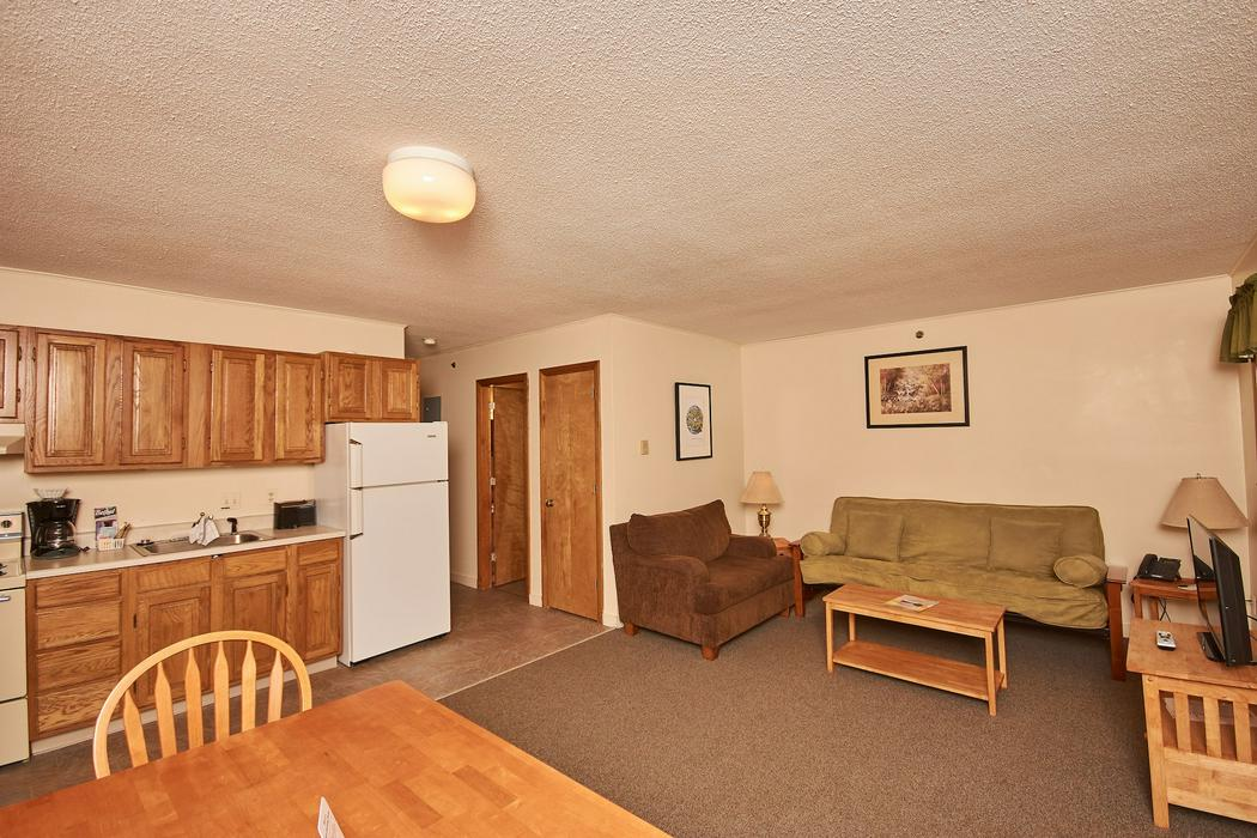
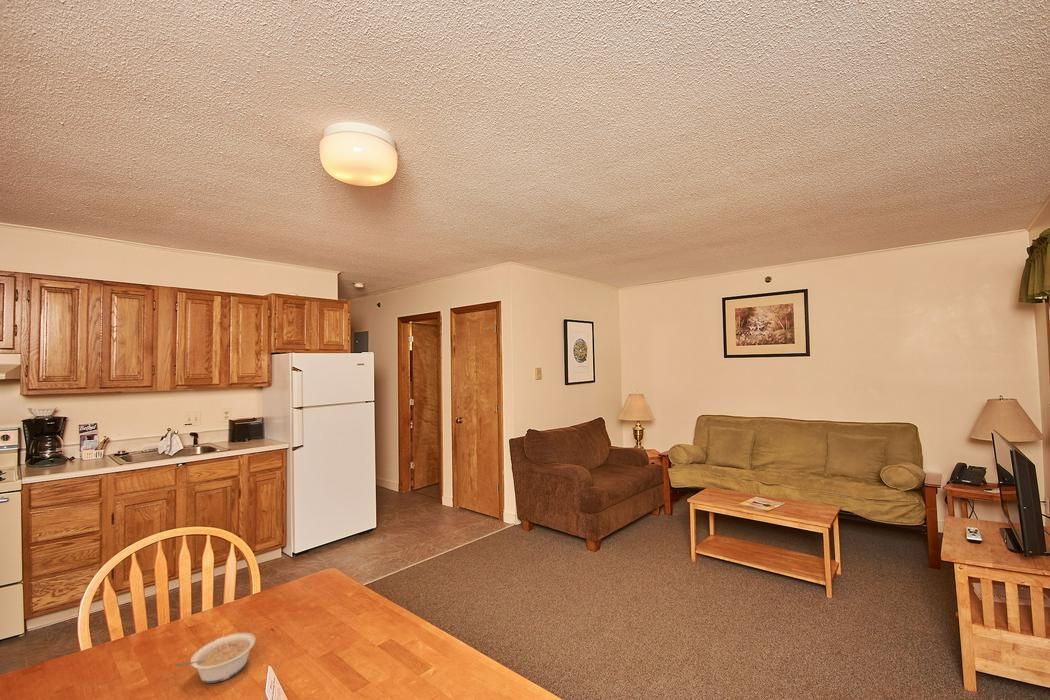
+ legume [175,632,256,684]
